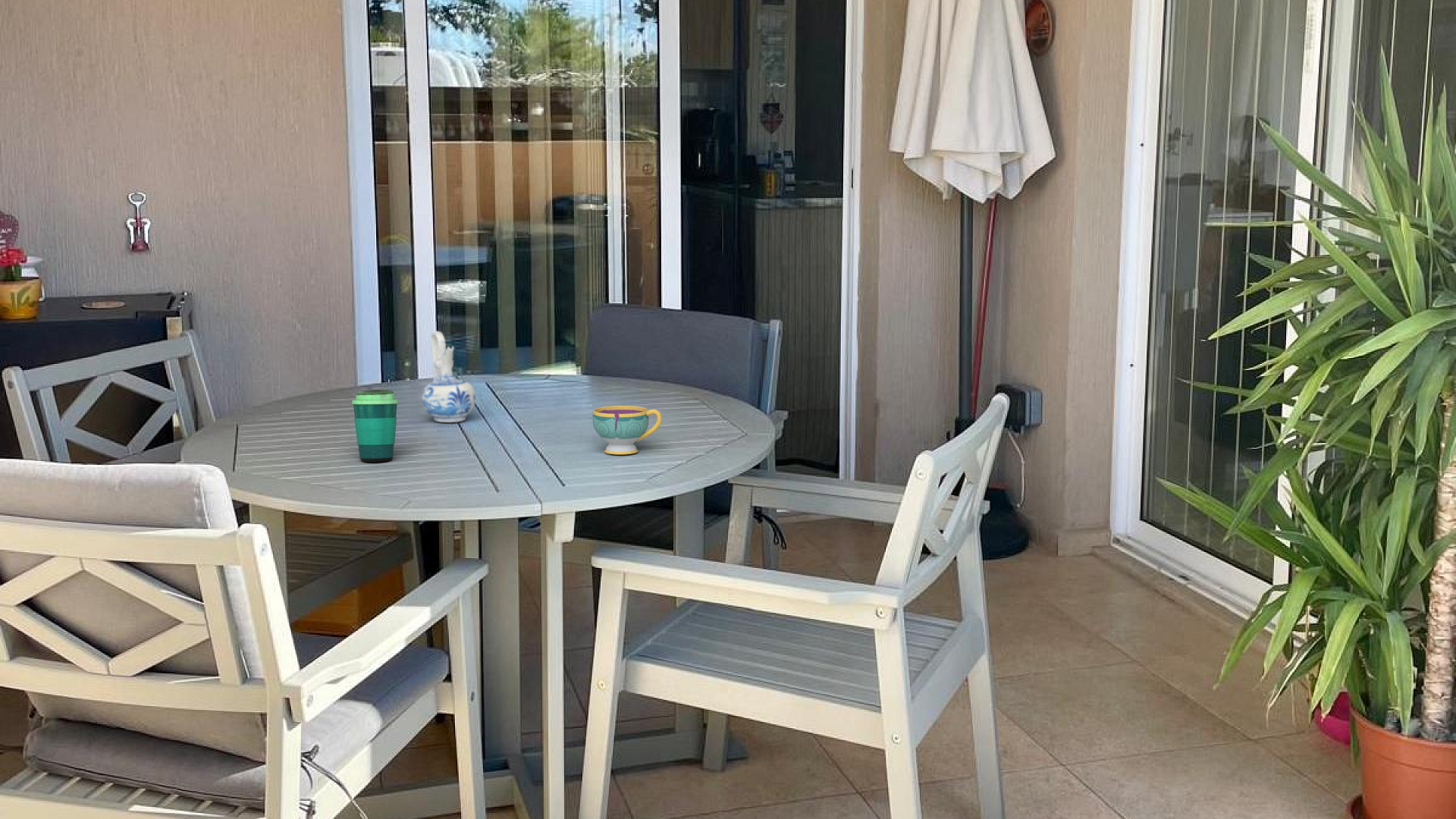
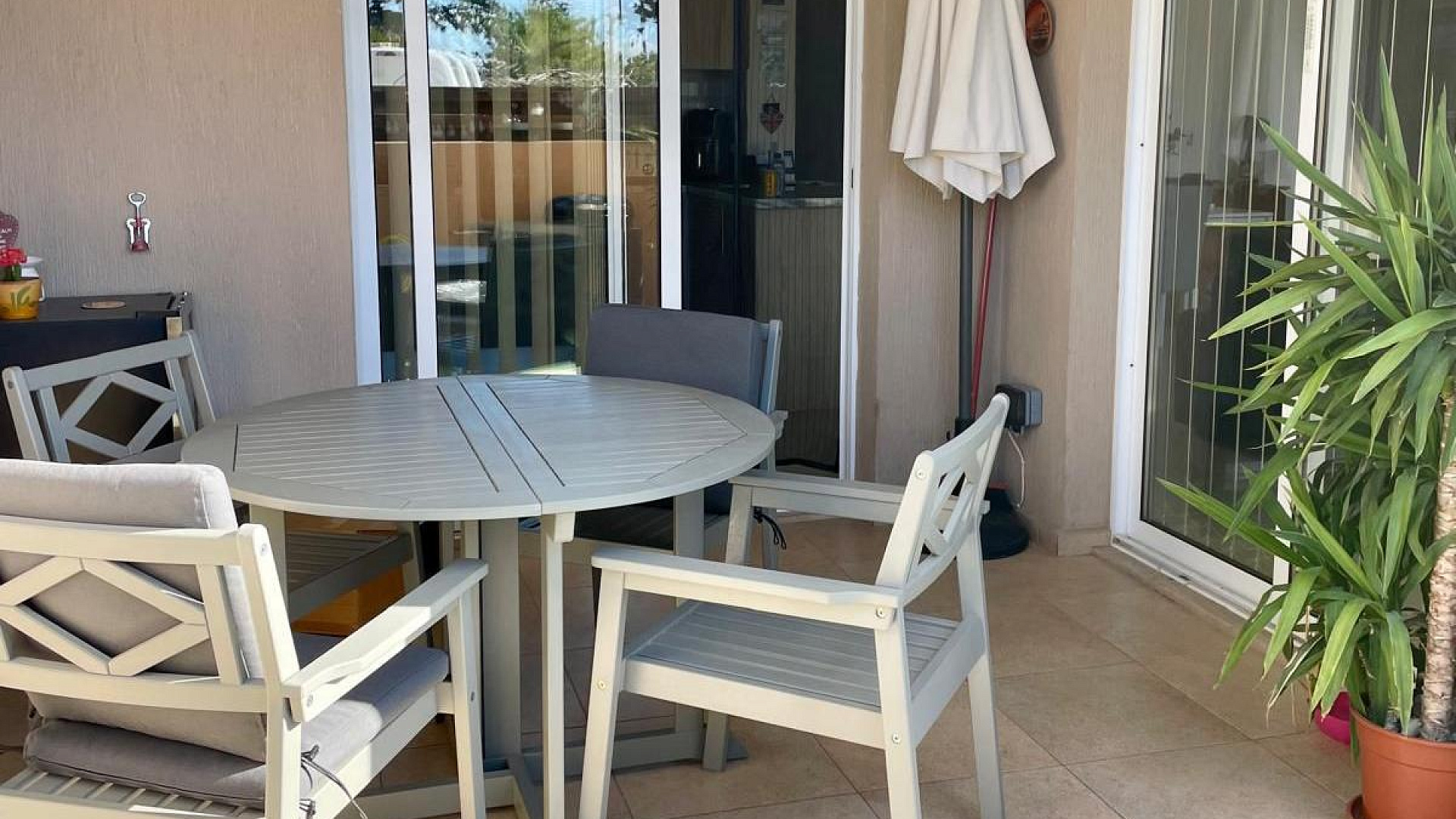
- cup [351,389,399,463]
- teacup [592,405,663,455]
- ceramic pitcher [421,331,476,423]
